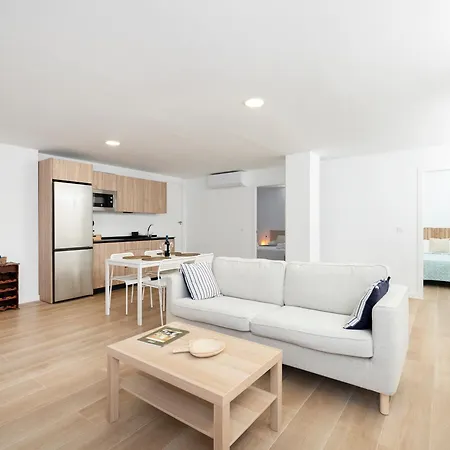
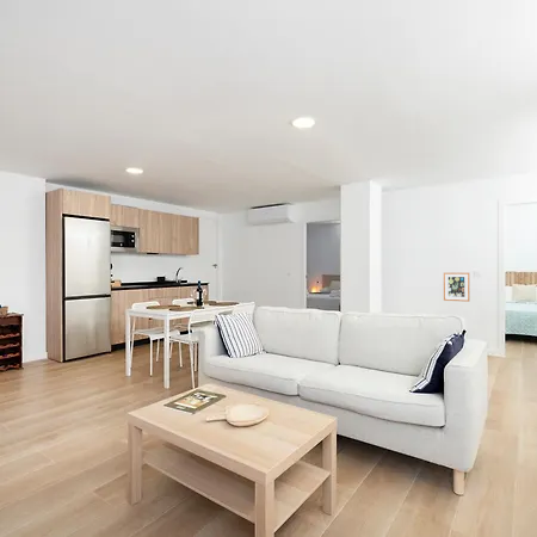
+ wall art [443,272,470,303]
